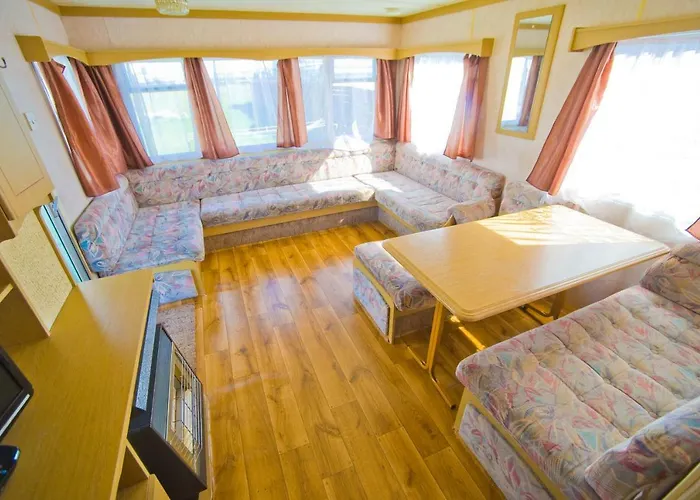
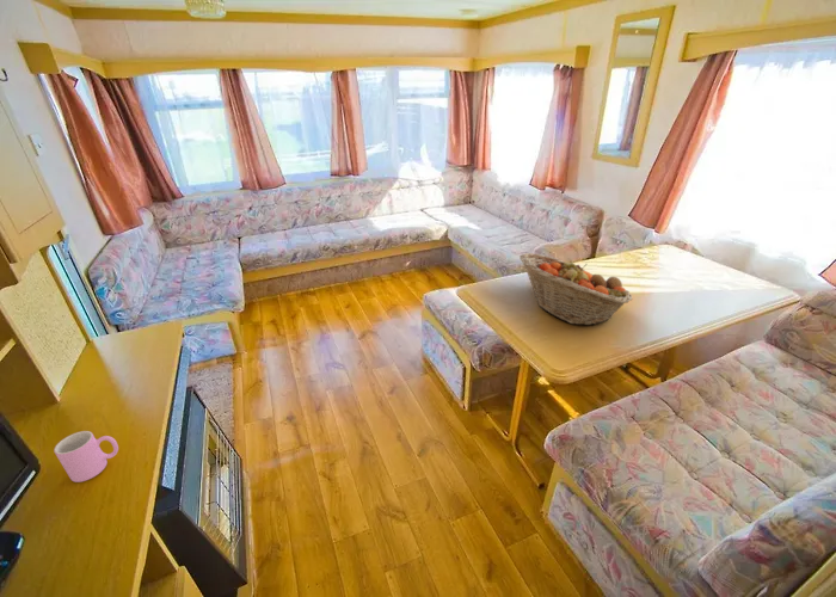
+ cup [53,430,119,484]
+ fruit basket [518,252,634,326]
